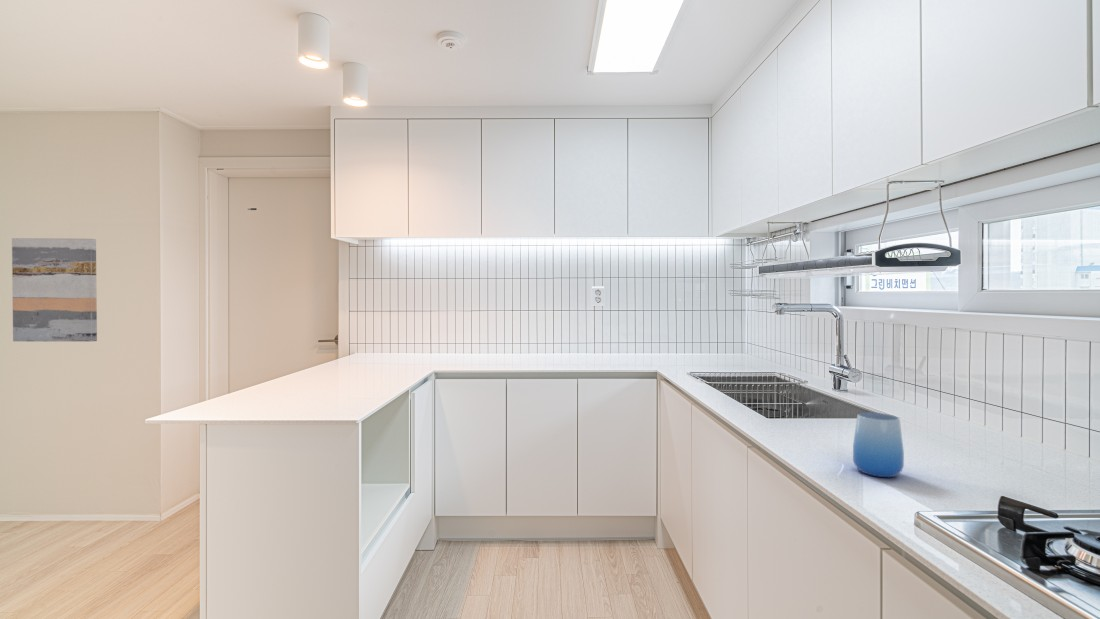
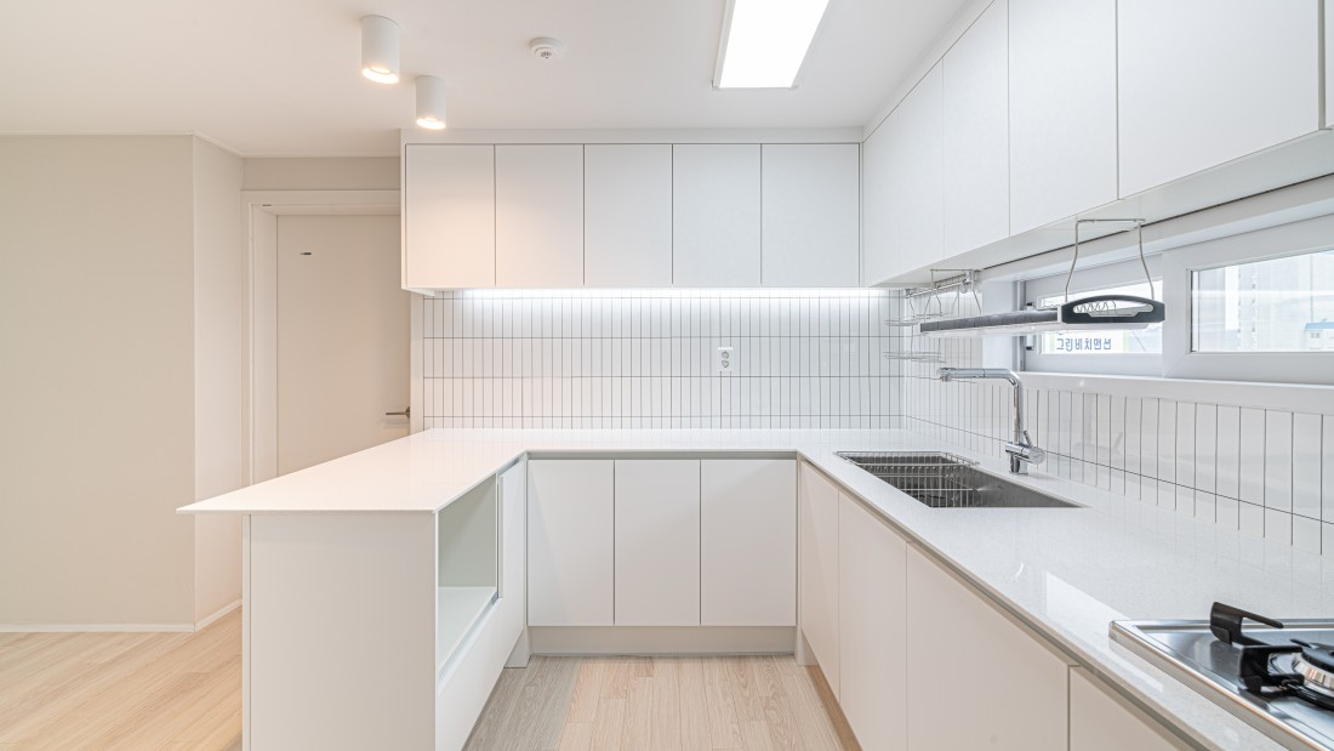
- wall art [11,237,98,343]
- cup [852,412,905,478]
